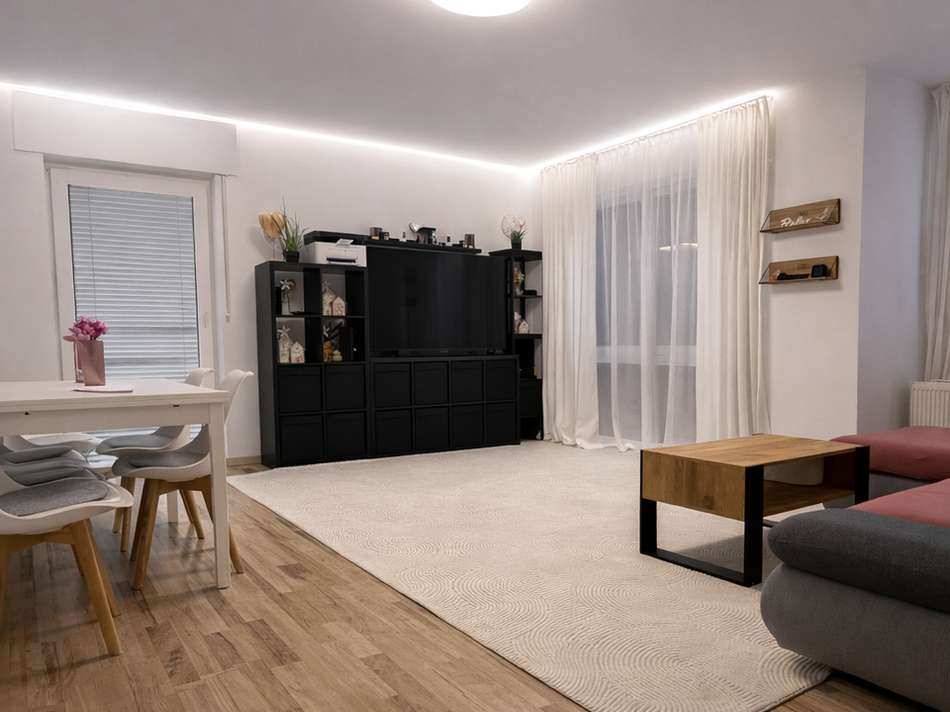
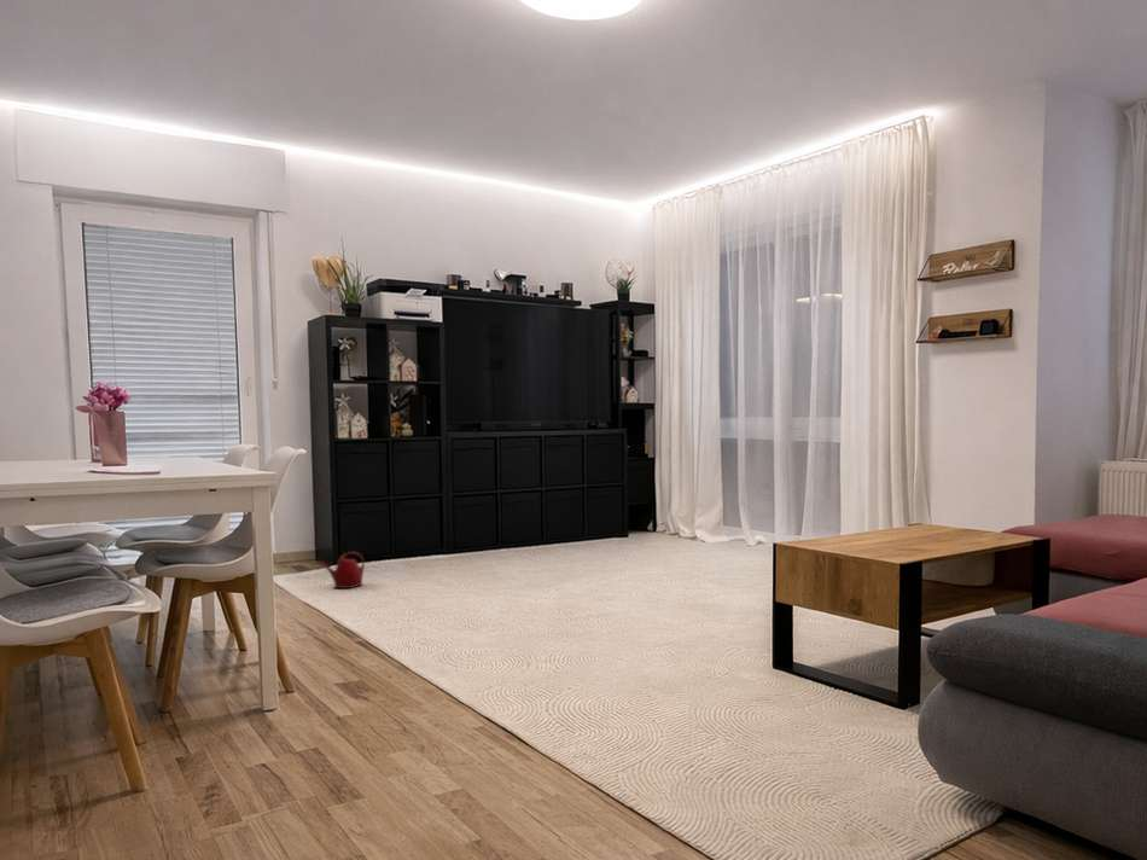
+ watering can [314,551,366,589]
